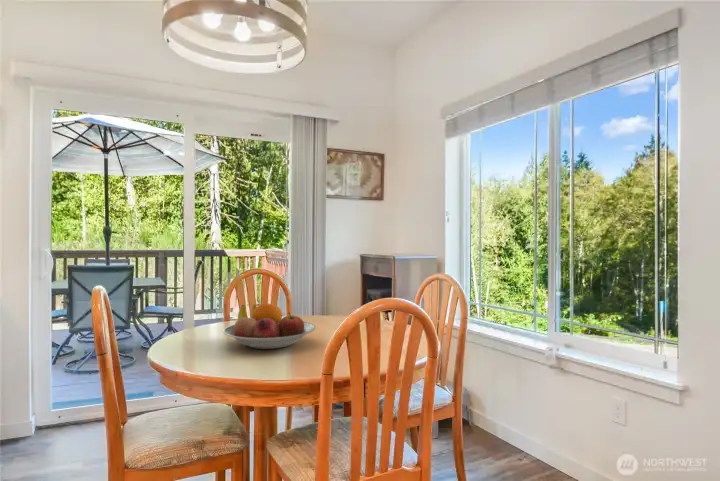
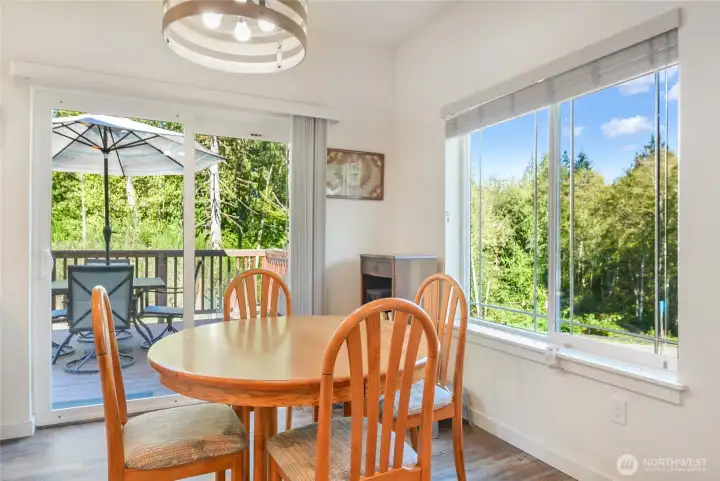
- fruit bowl [222,302,317,350]
